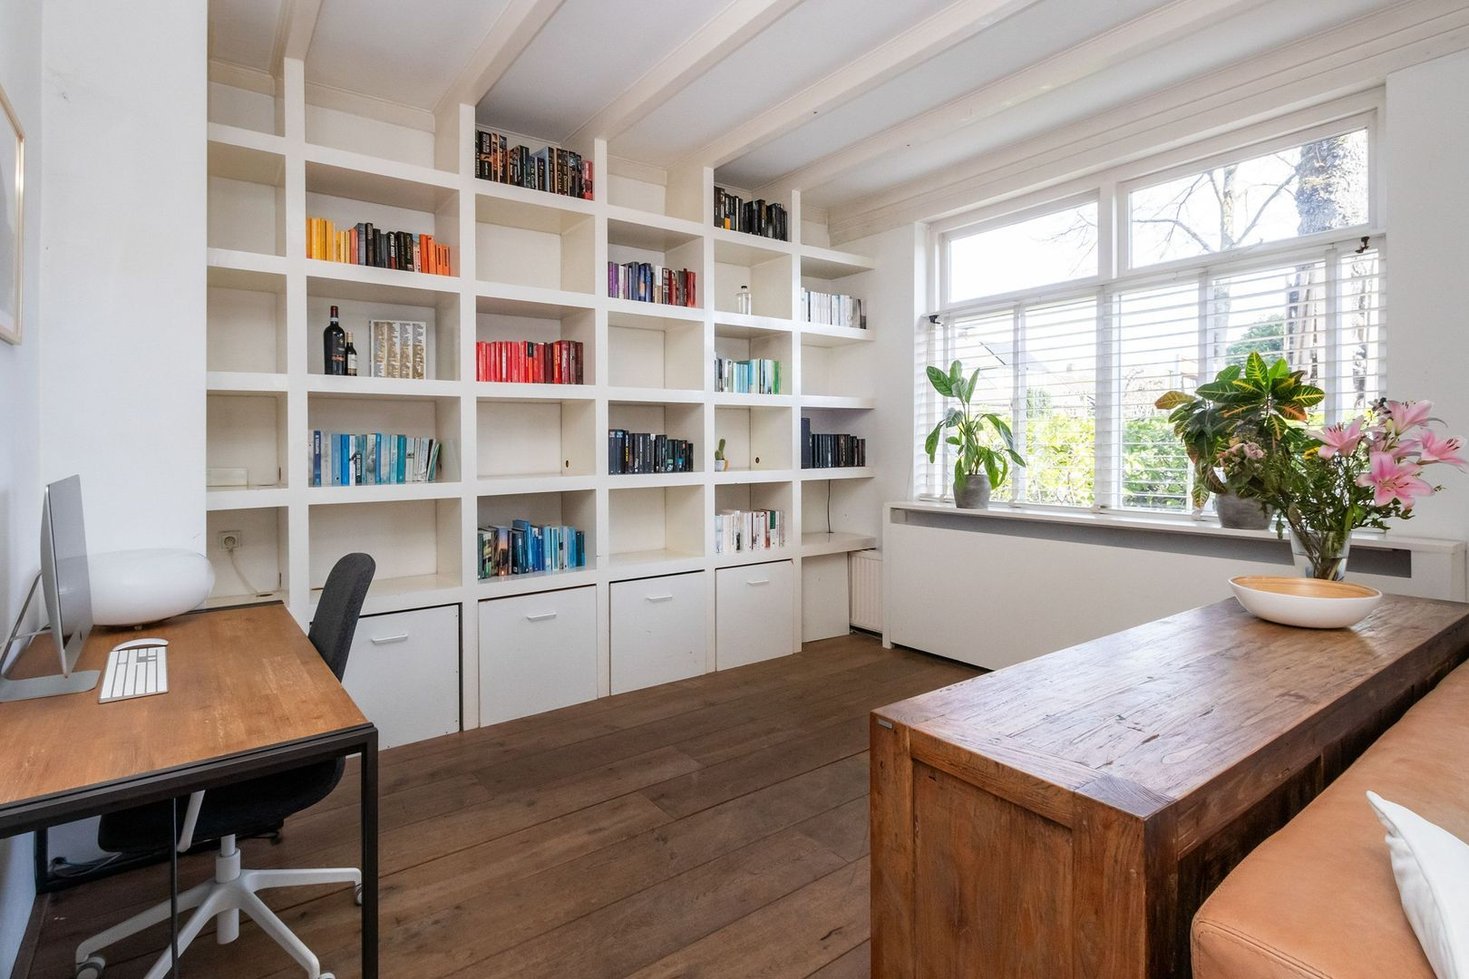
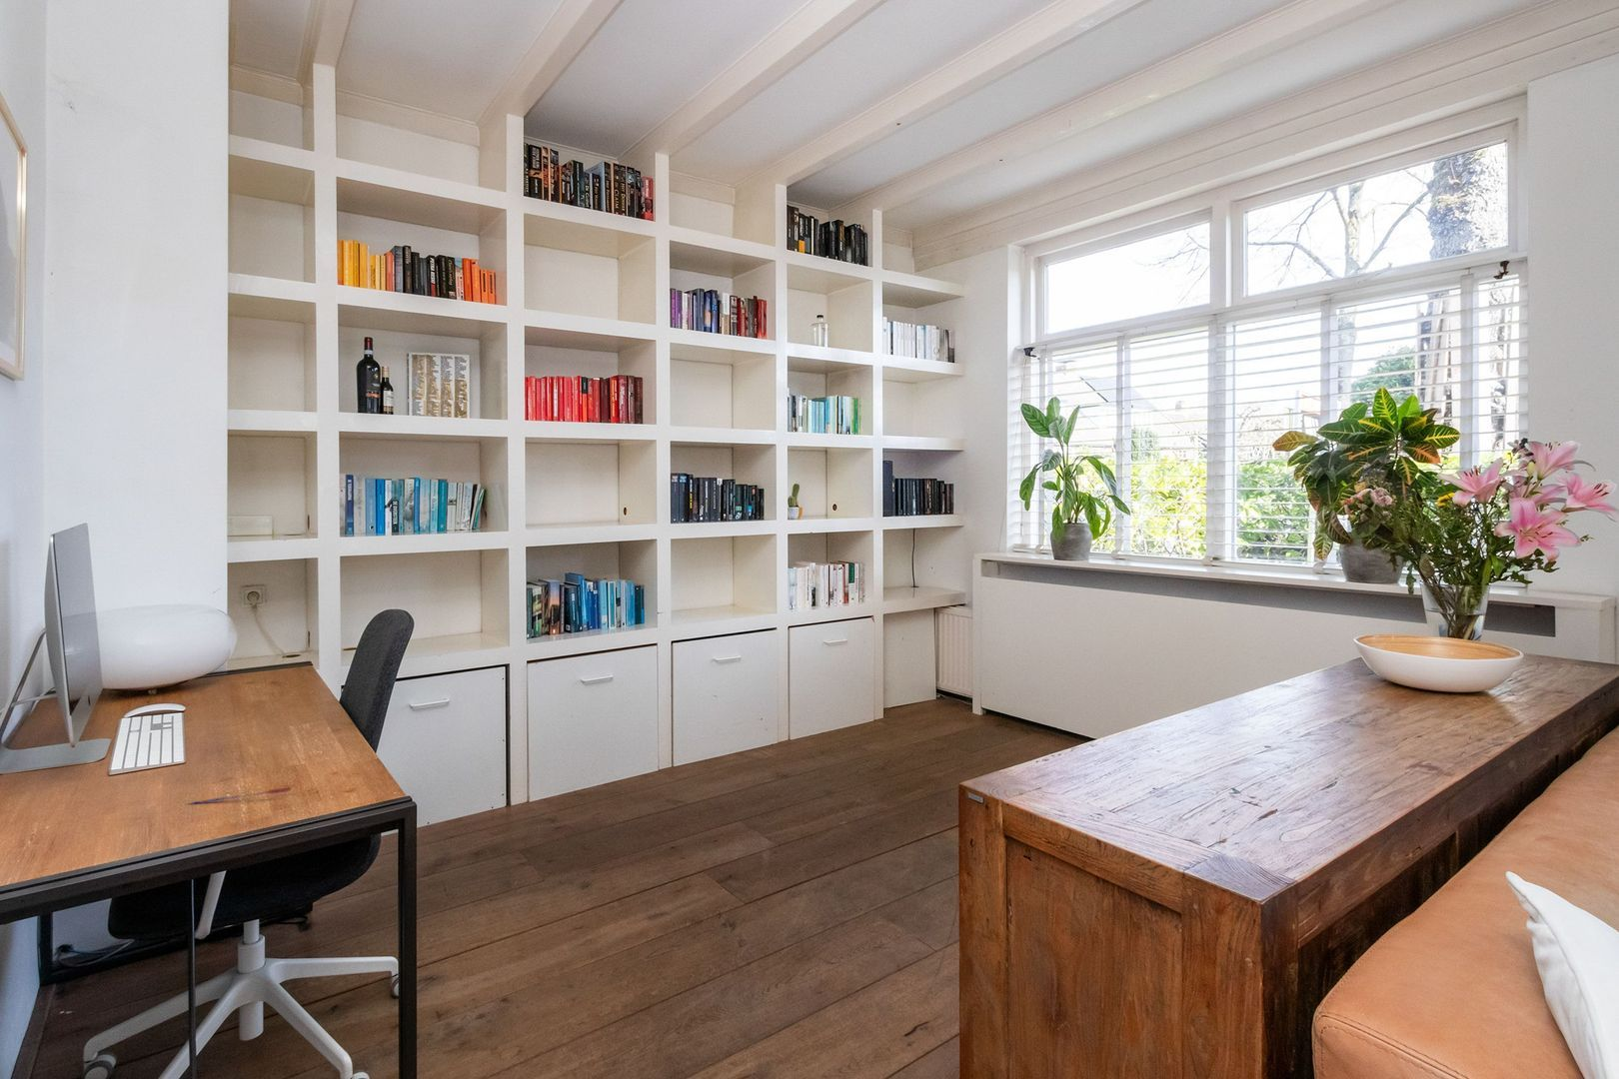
+ pen [187,786,292,806]
